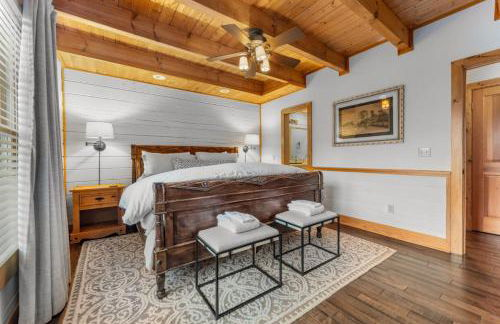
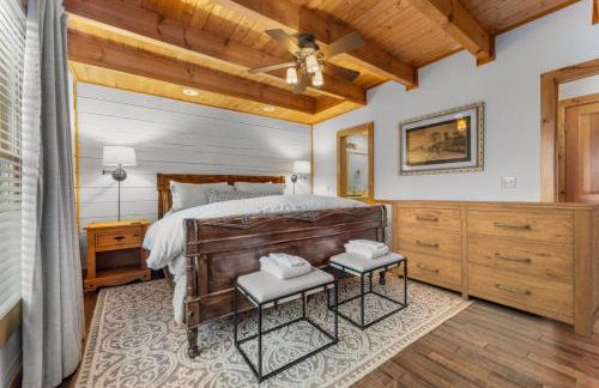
+ dresser [388,199,599,339]
